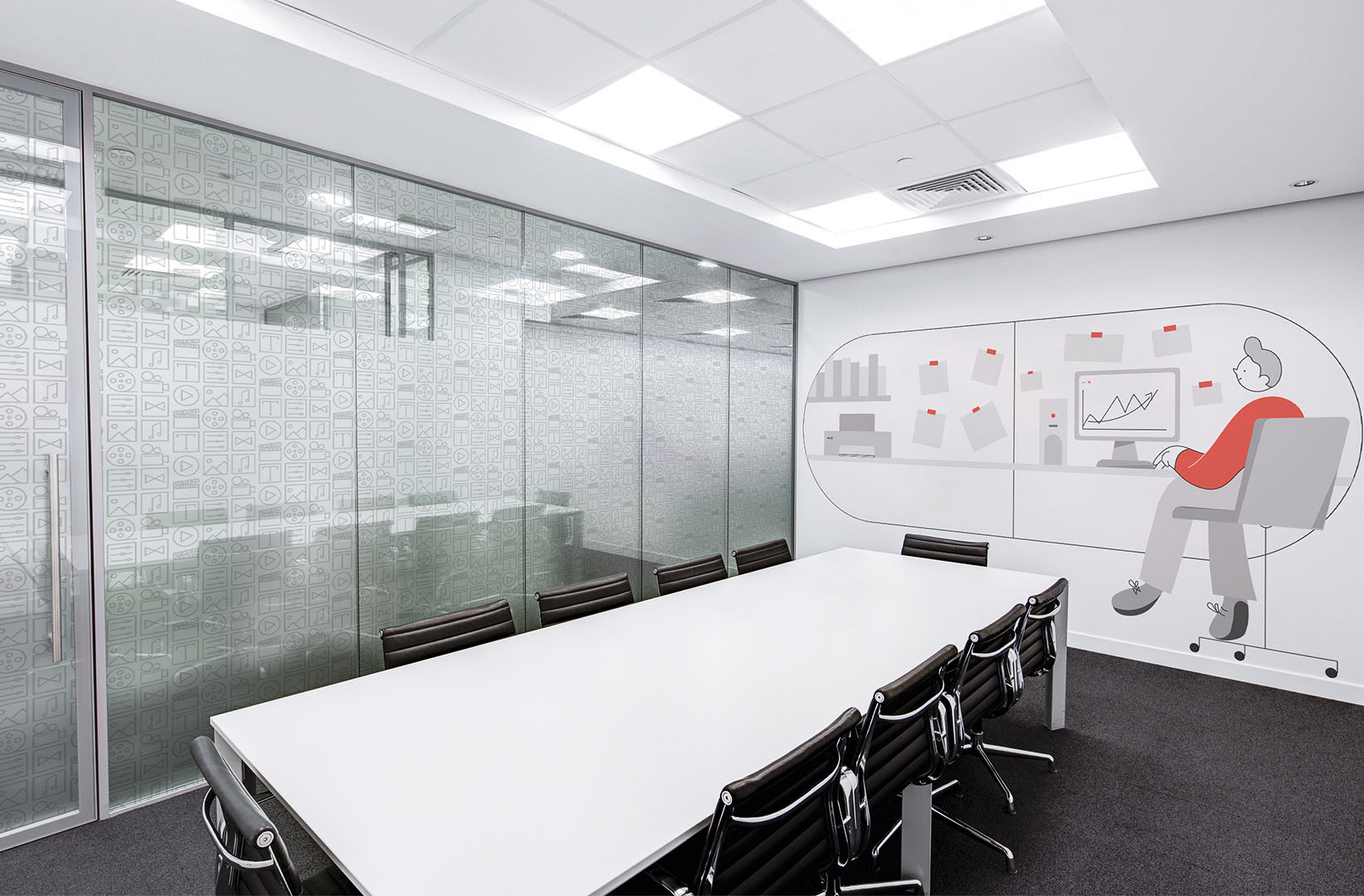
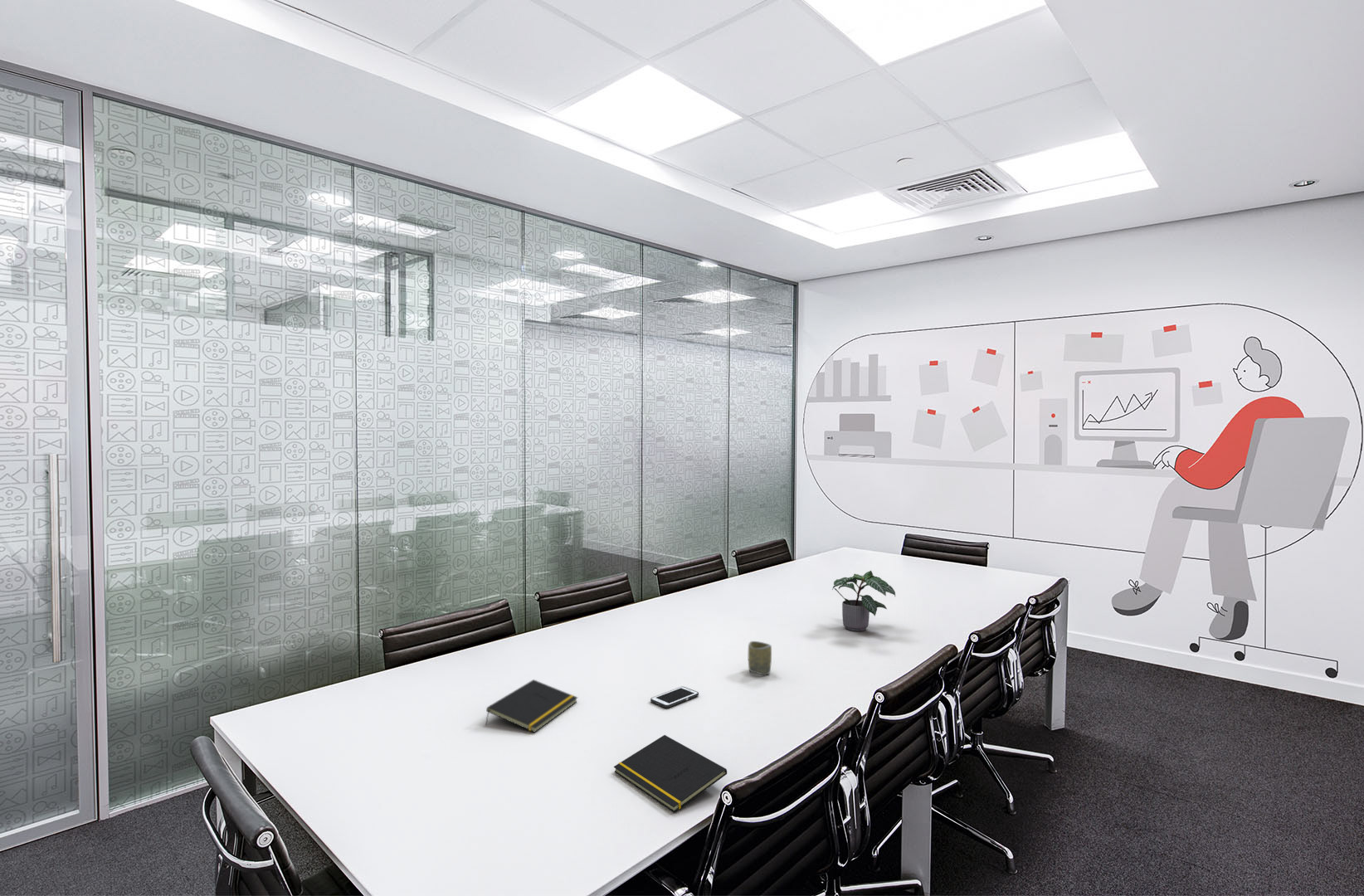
+ notepad [485,679,578,733]
+ cell phone [650,686,699,709]
+ potted plant [831,570,896,632]
+ notepad [613,734,728,813]
+ cup [748,640,772,675]
